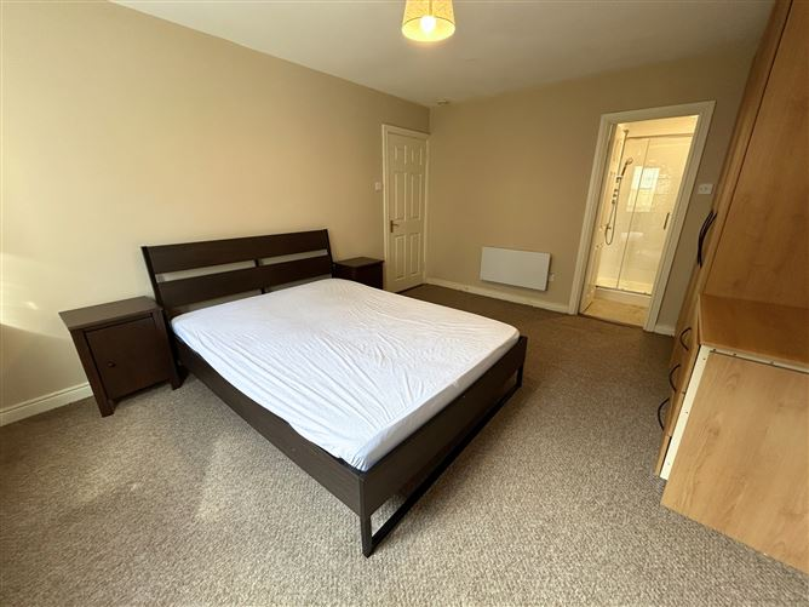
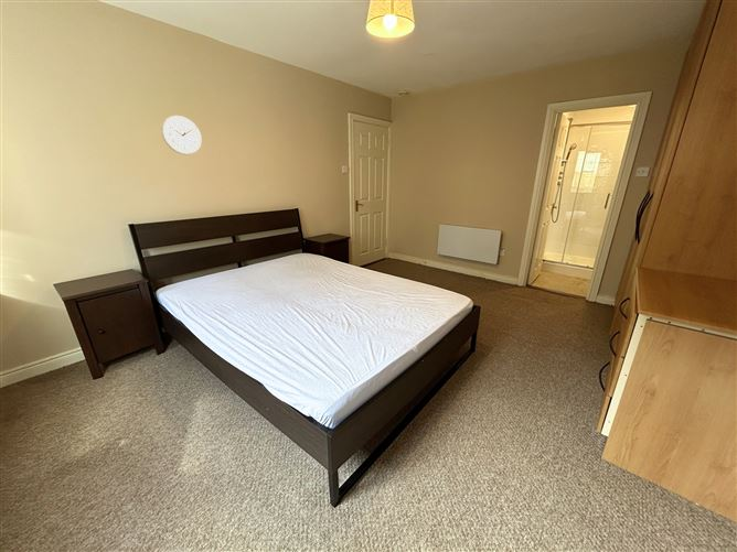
+ wall clock [161,115,203,155]
